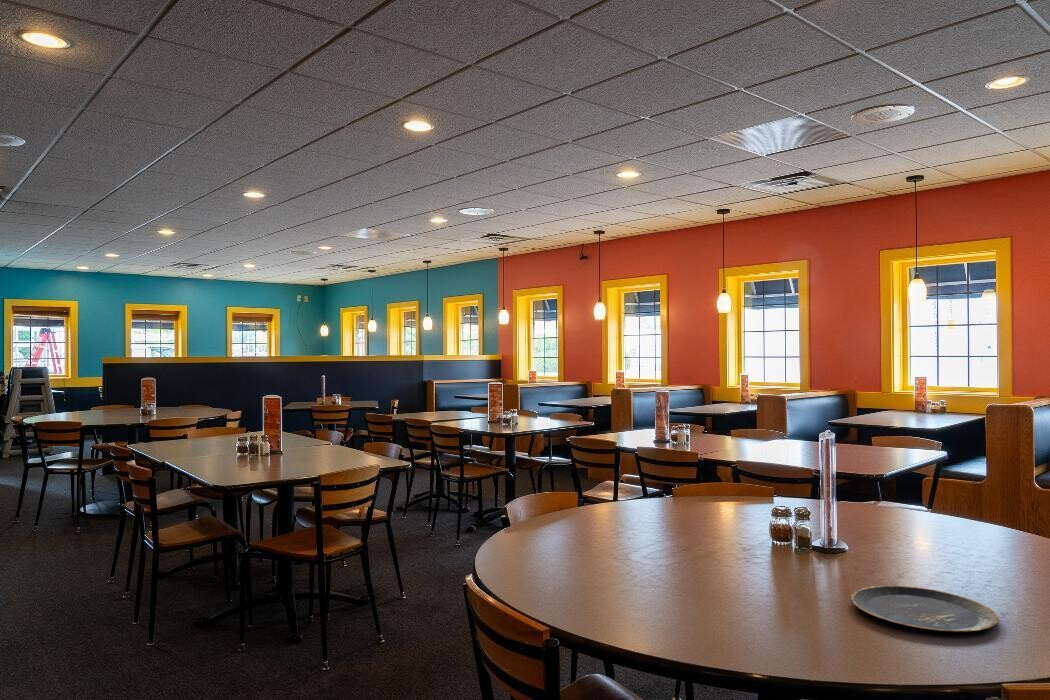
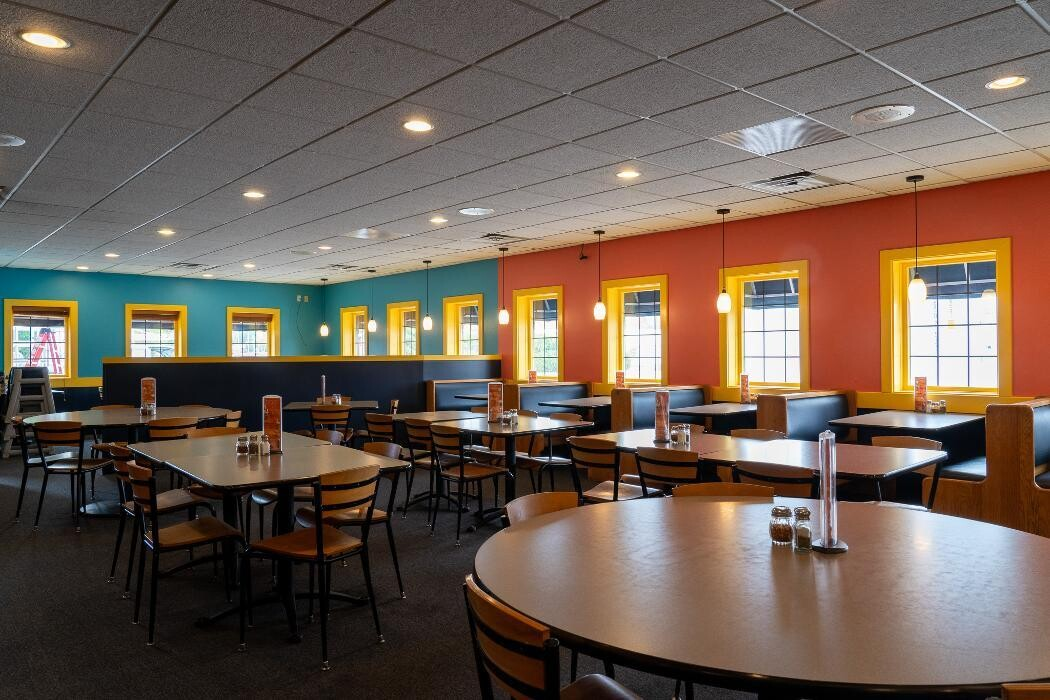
- plate [850,585,999,633]
